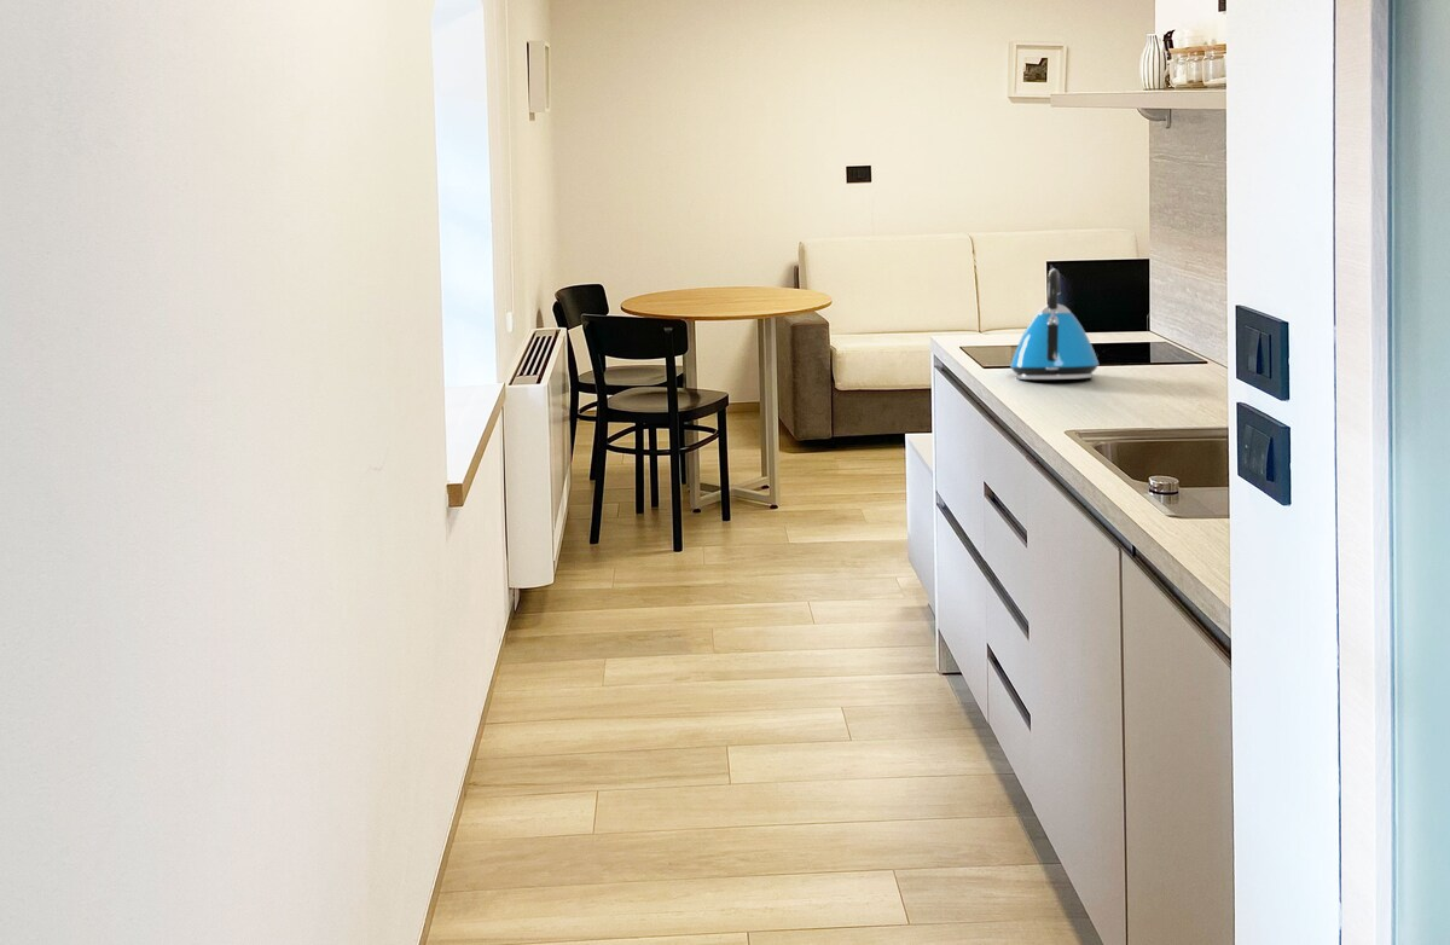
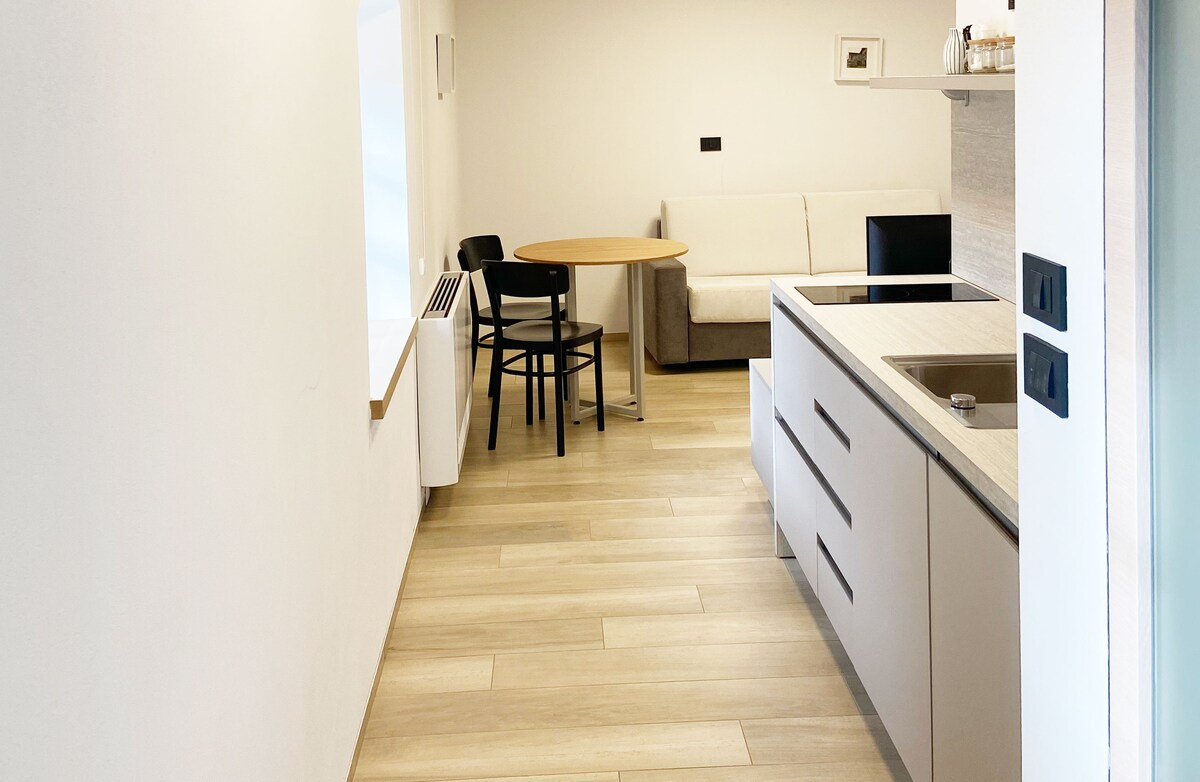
- kettle [1009,267,1100,381]
